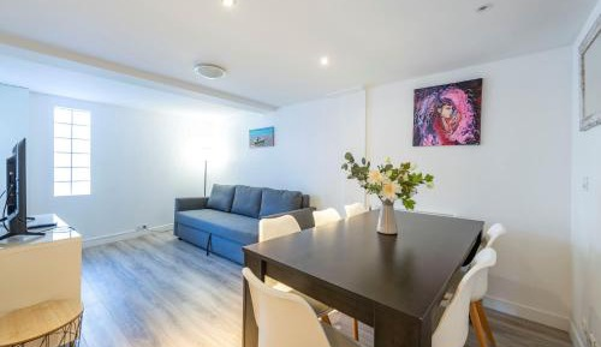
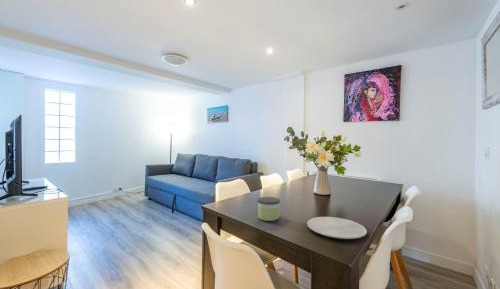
+ plate [306,216,368,240]
+ candle [256,196,281,222]
